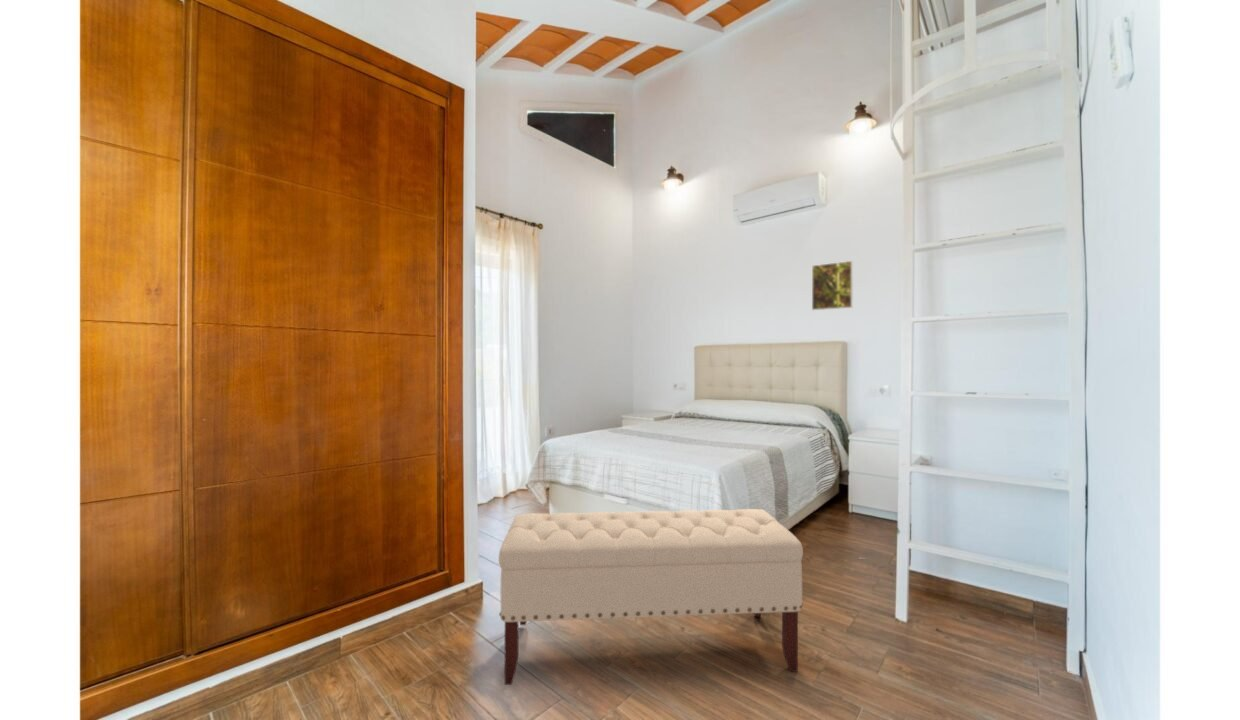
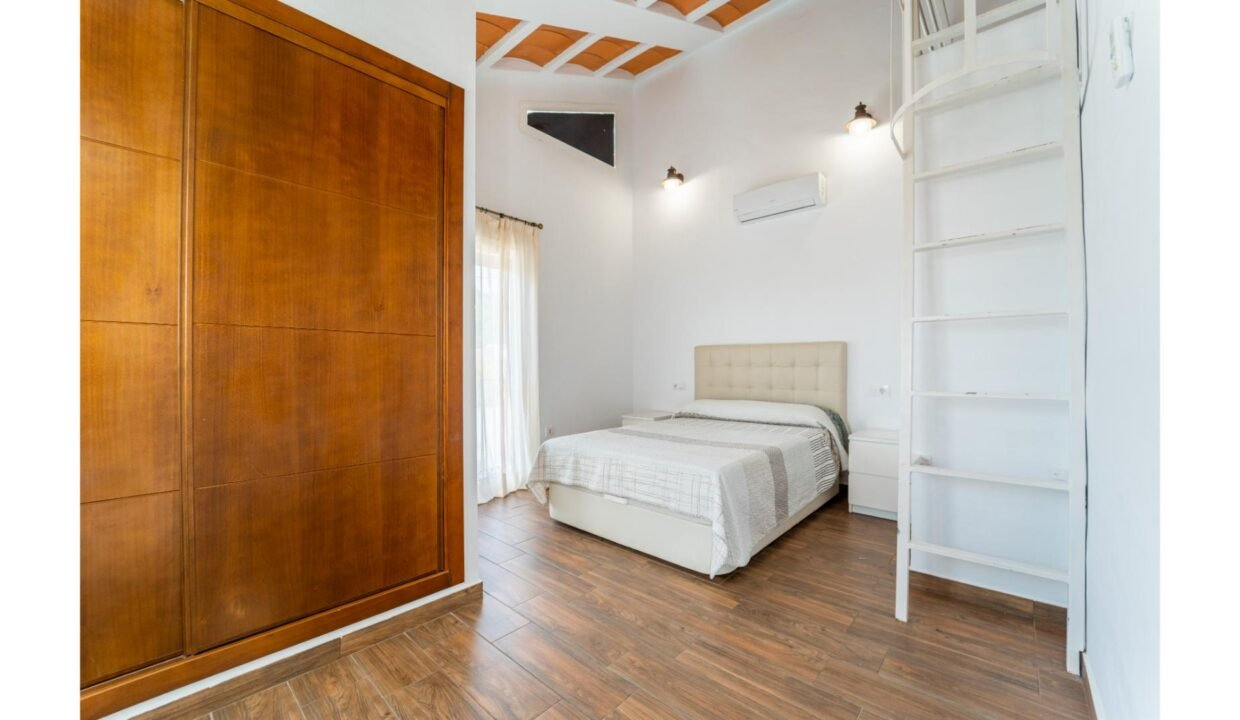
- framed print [811,260,854,311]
- bench [498,508,804,686]
